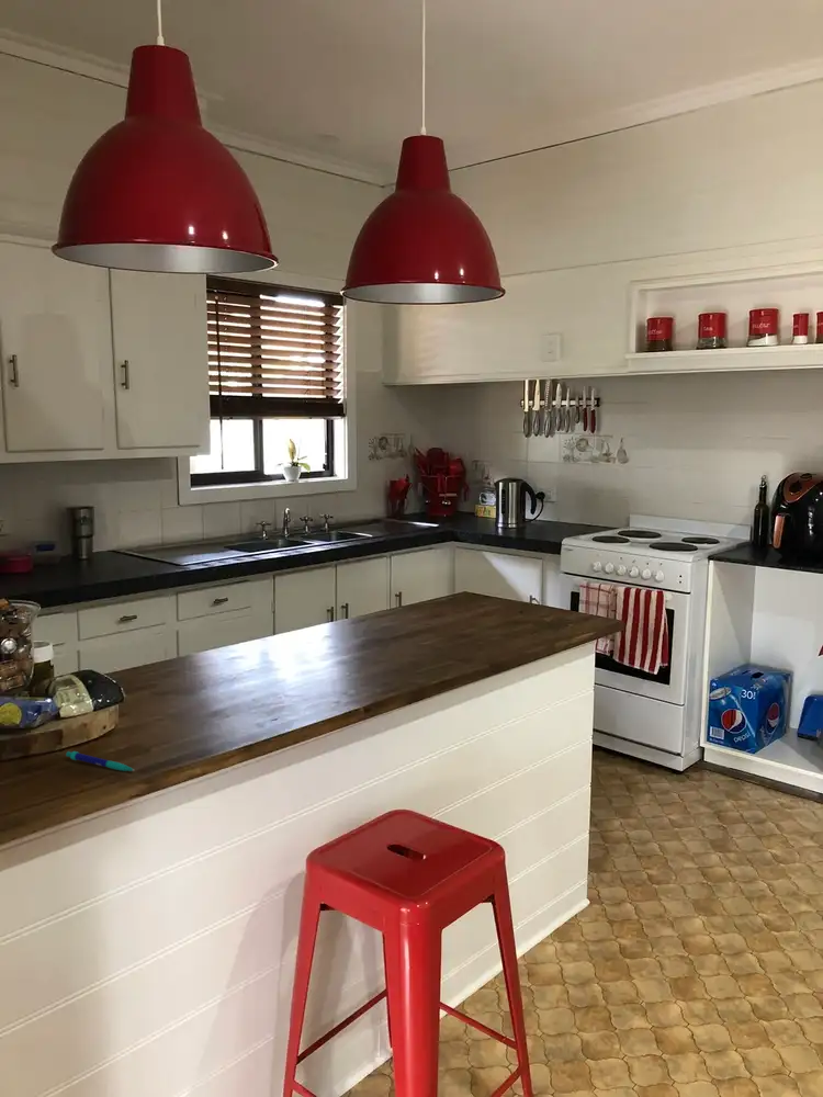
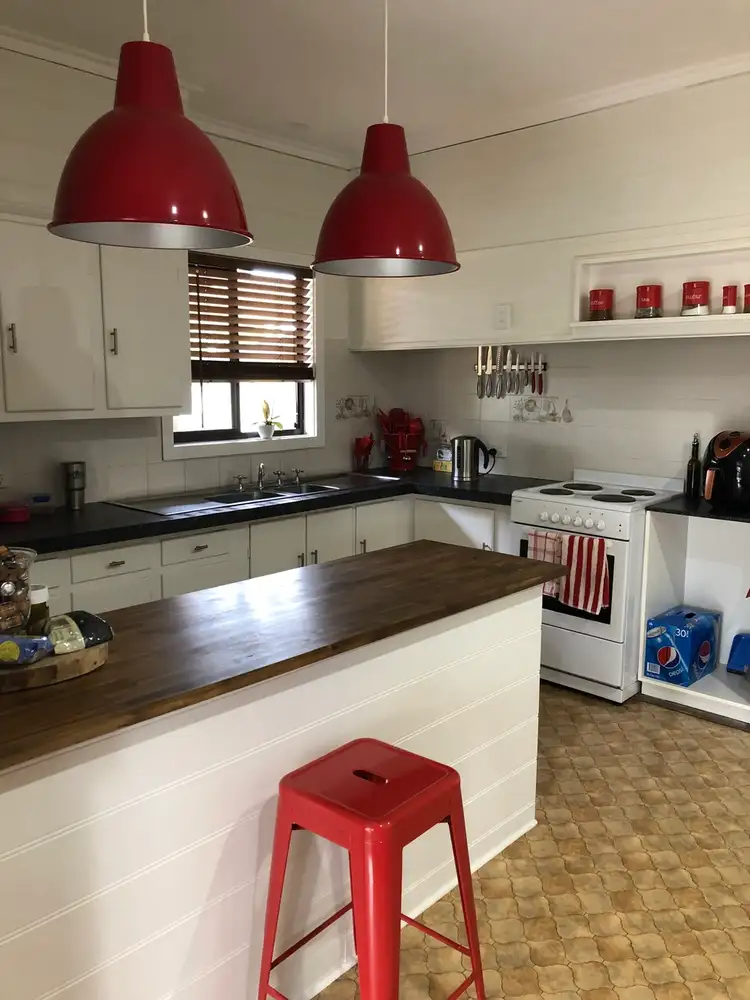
- pen [65,750,134,772]
